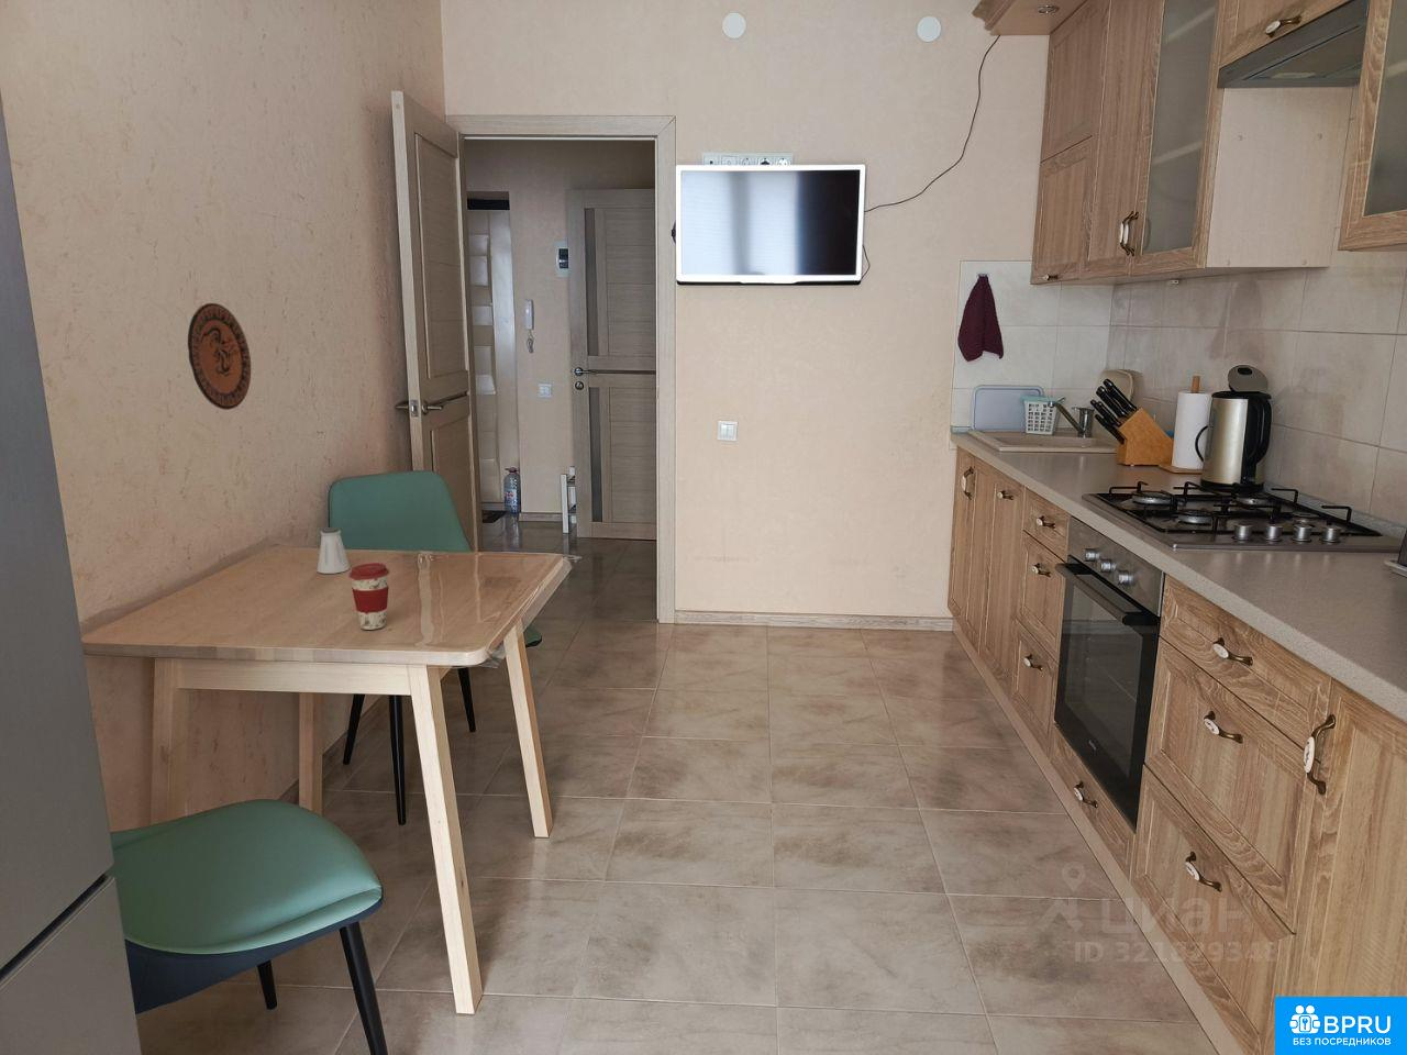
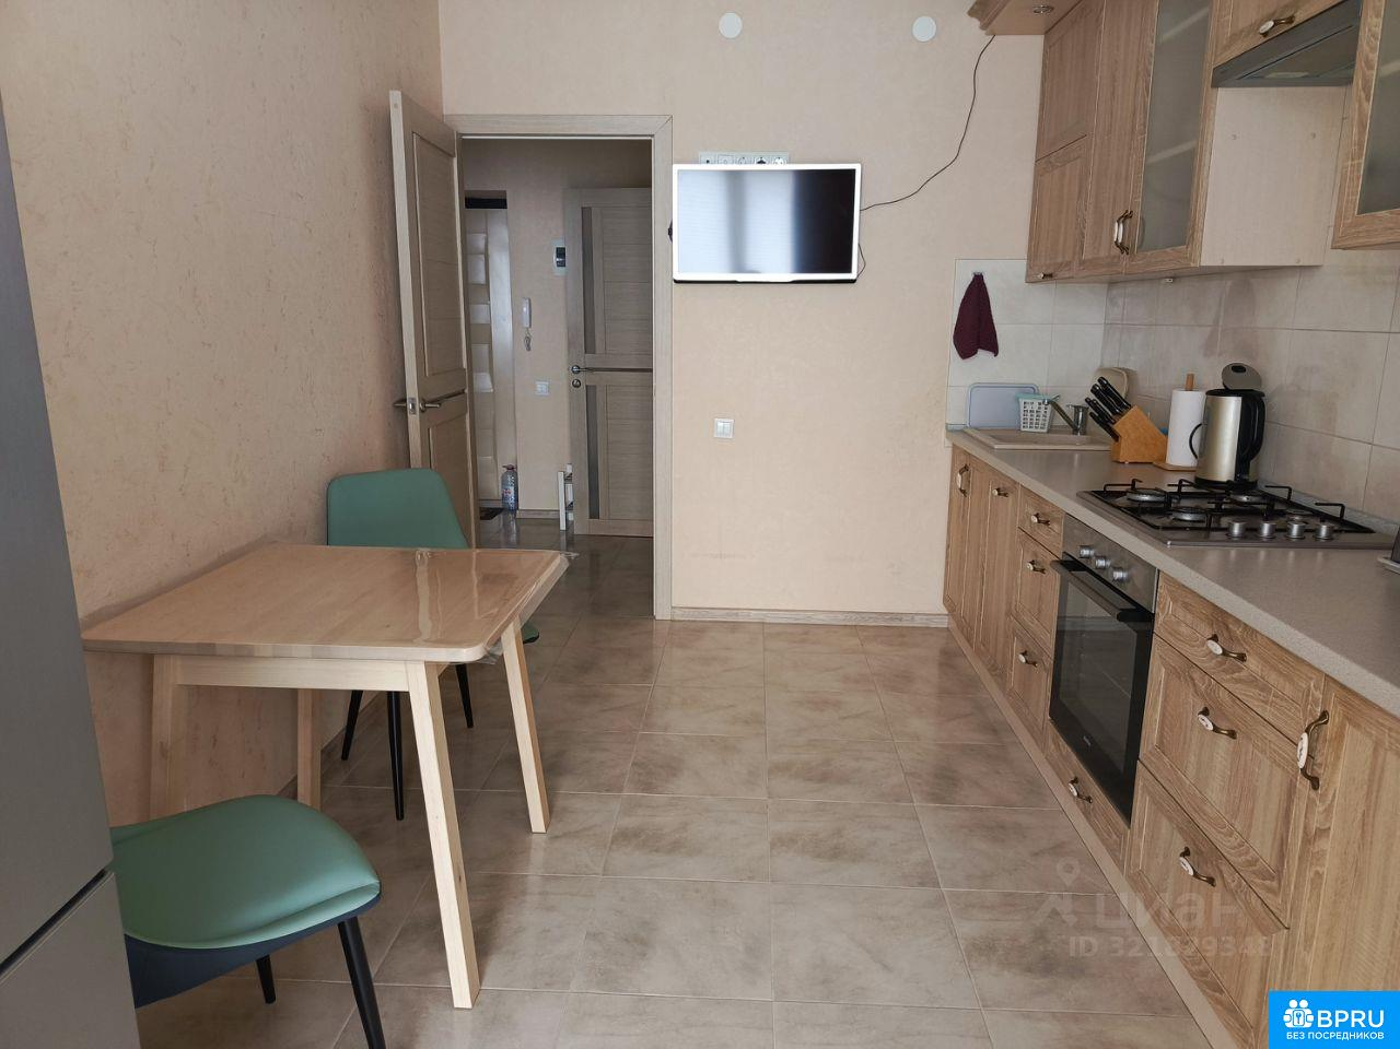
- decorative plate [187,303,251,411]
- coffee cup [349,562,390,631]
- saltshaker [317,526,351,575]
